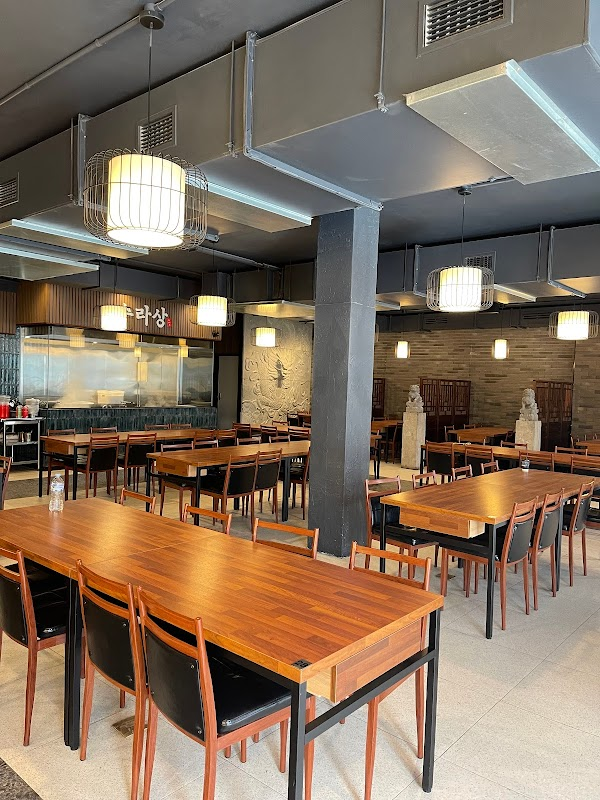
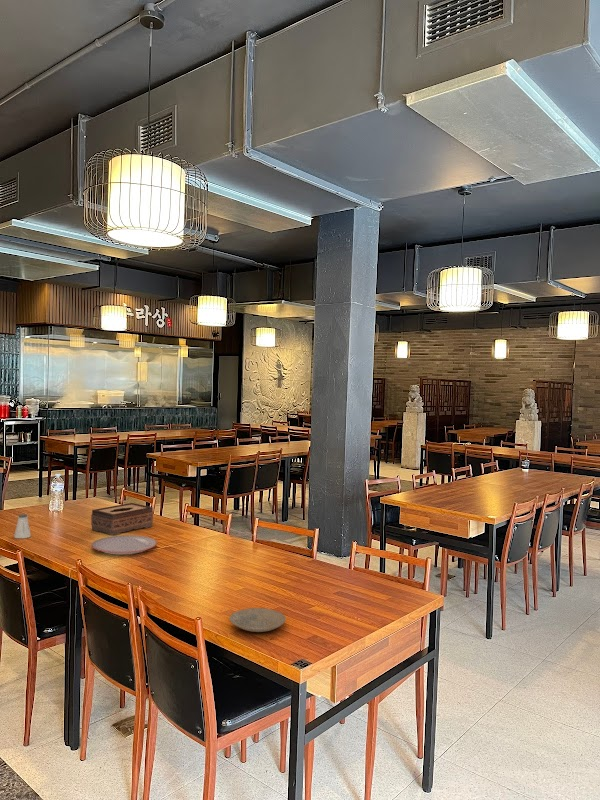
+ saltshaker [13,514,32,539]
+ tissue box [90,502,154,536]
+ plate [91,534,158,556]
+ plate [229,607,287,633]
